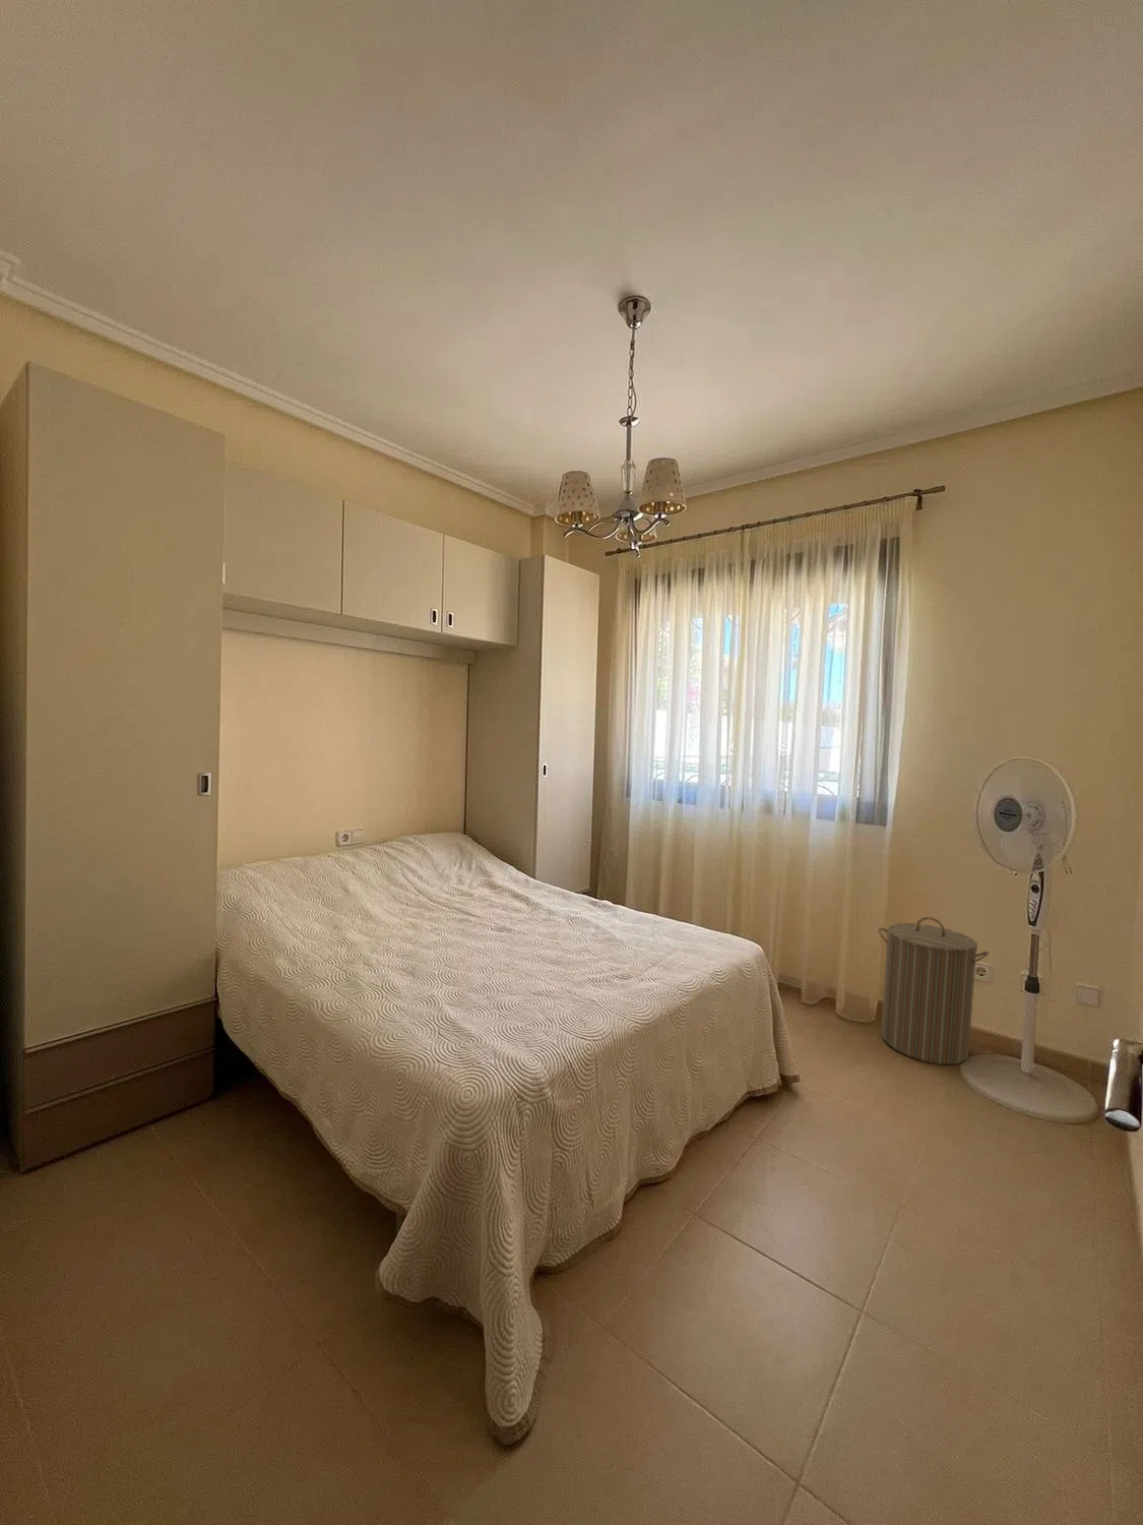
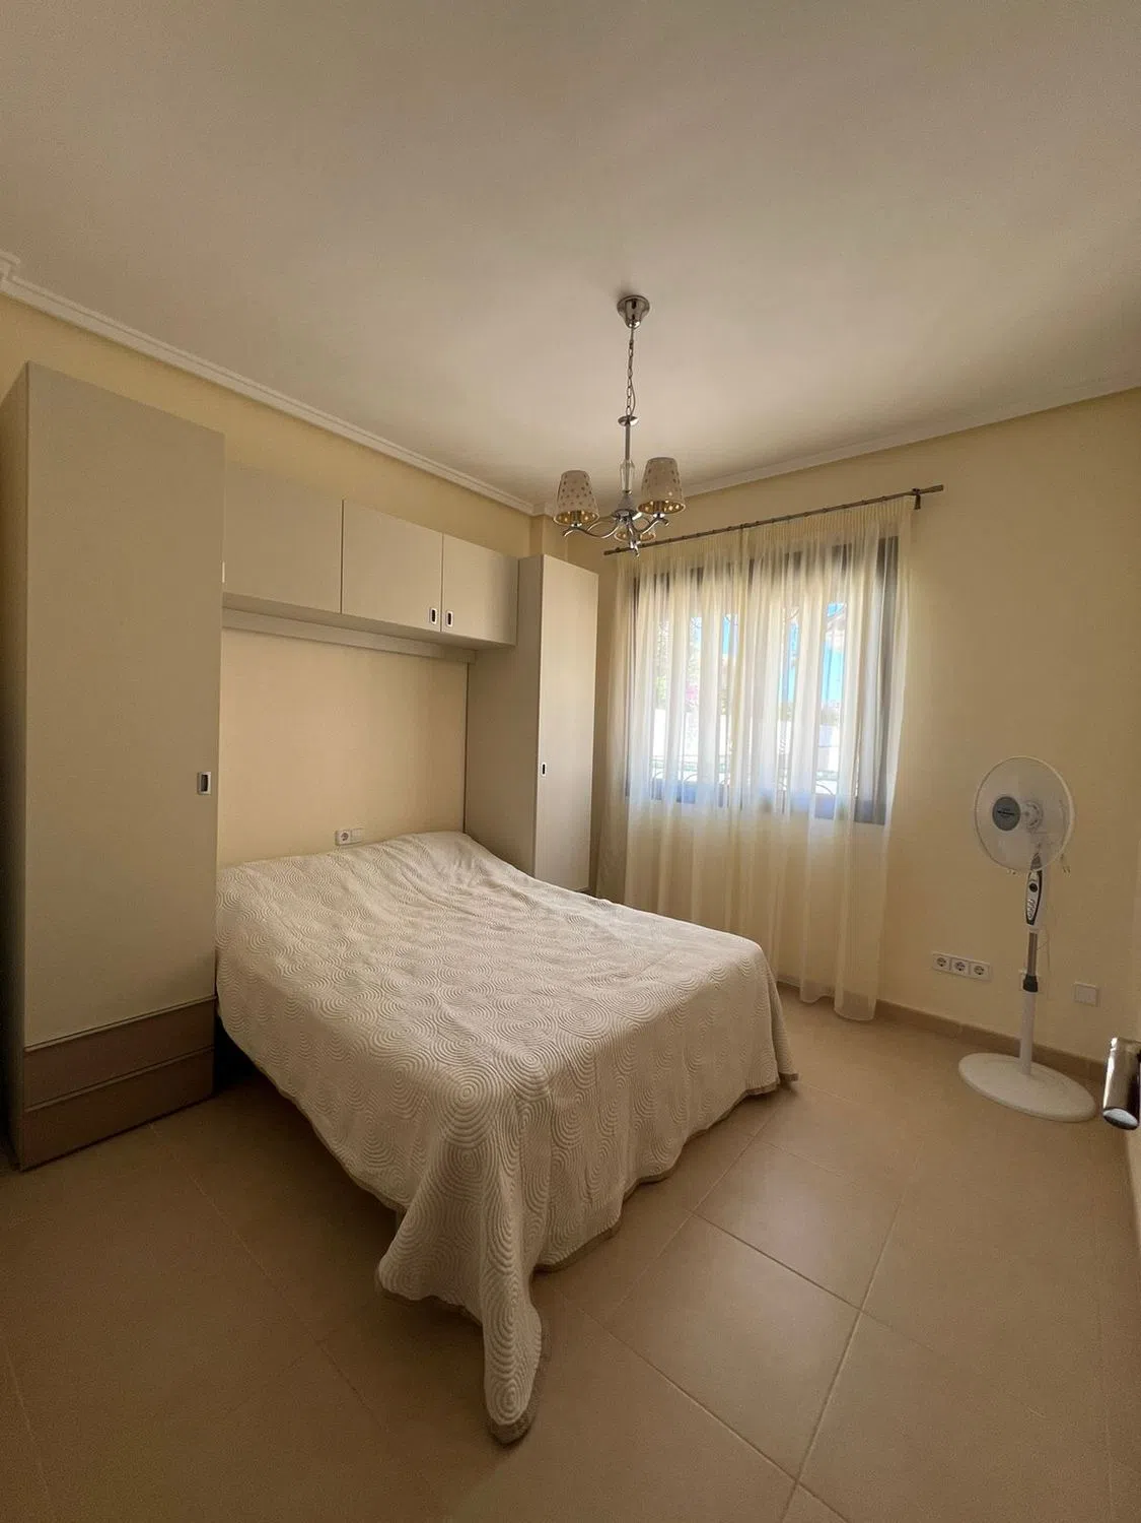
- laundry hamper [878,916,989,1065]
